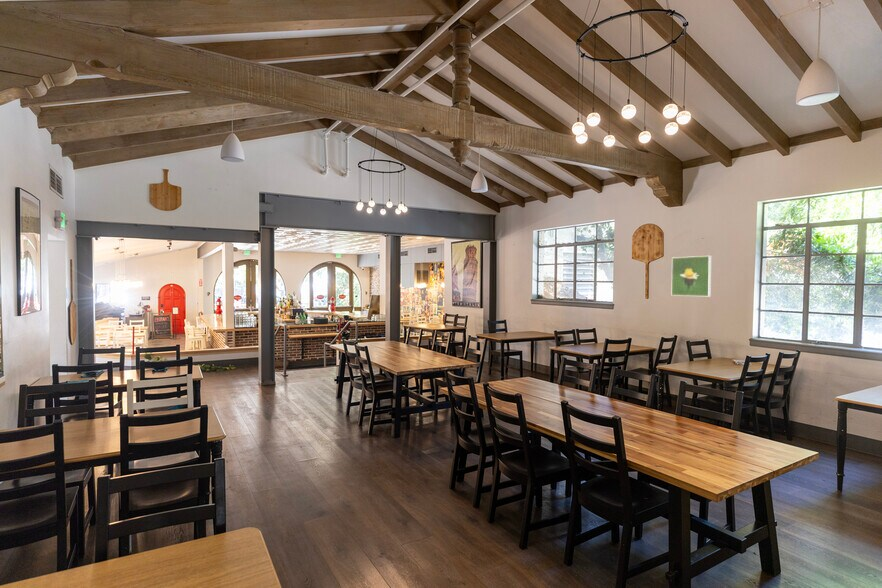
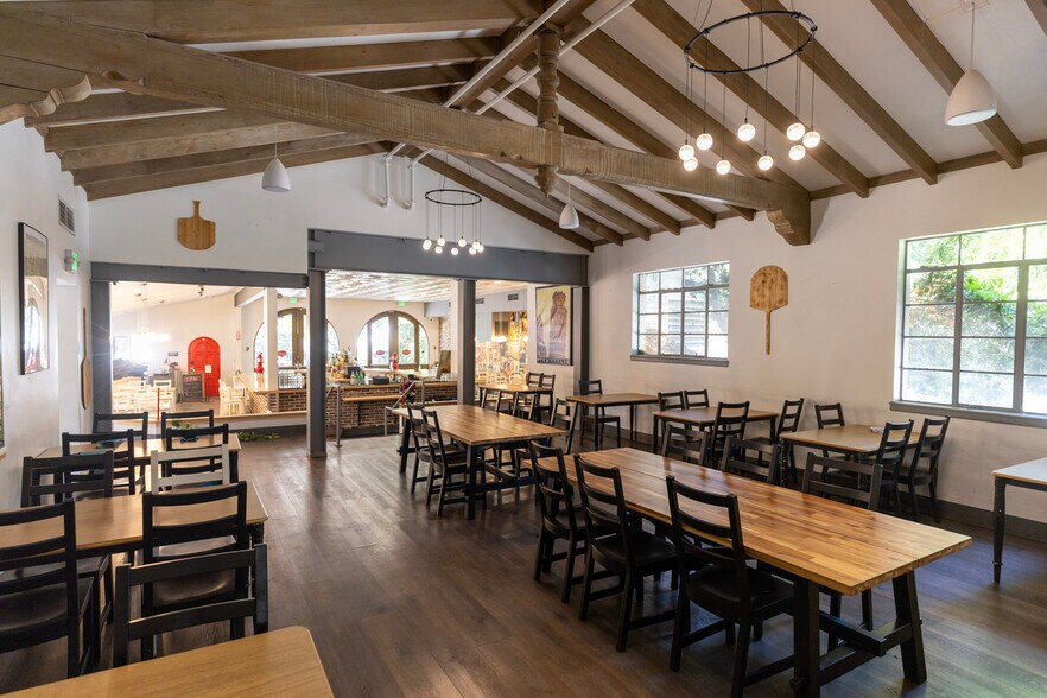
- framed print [671,255,712,297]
